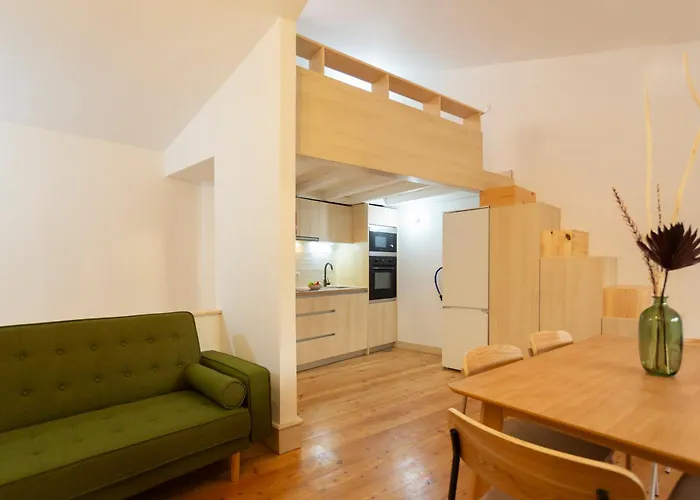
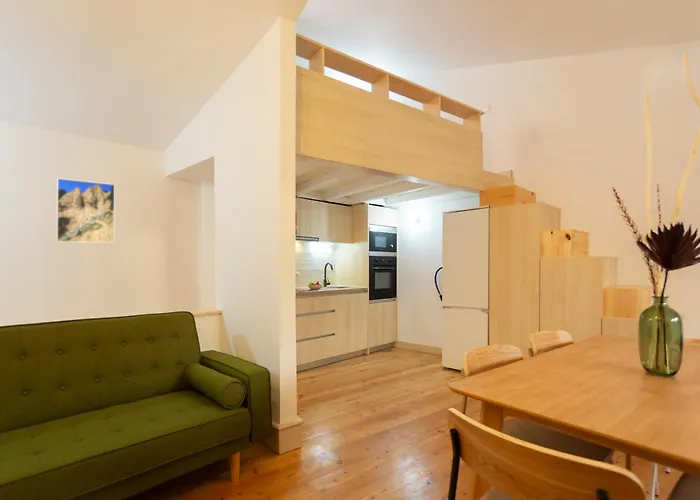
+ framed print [55,177,116,244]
